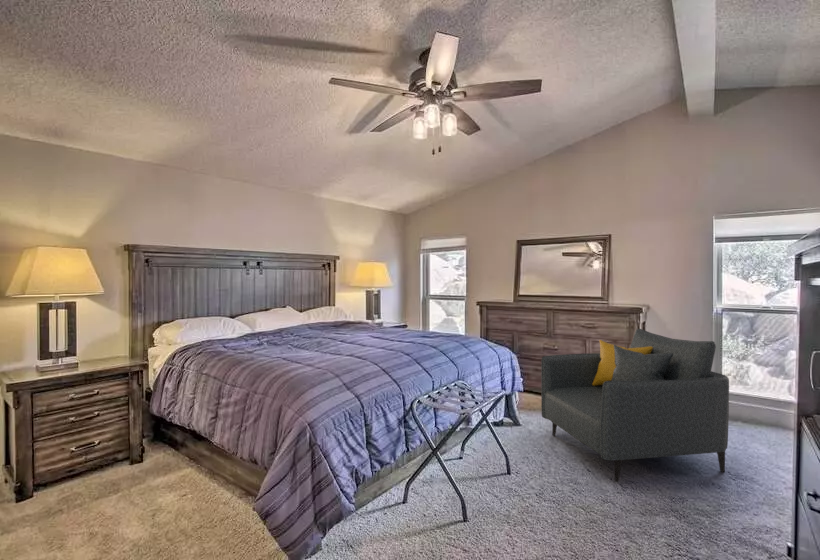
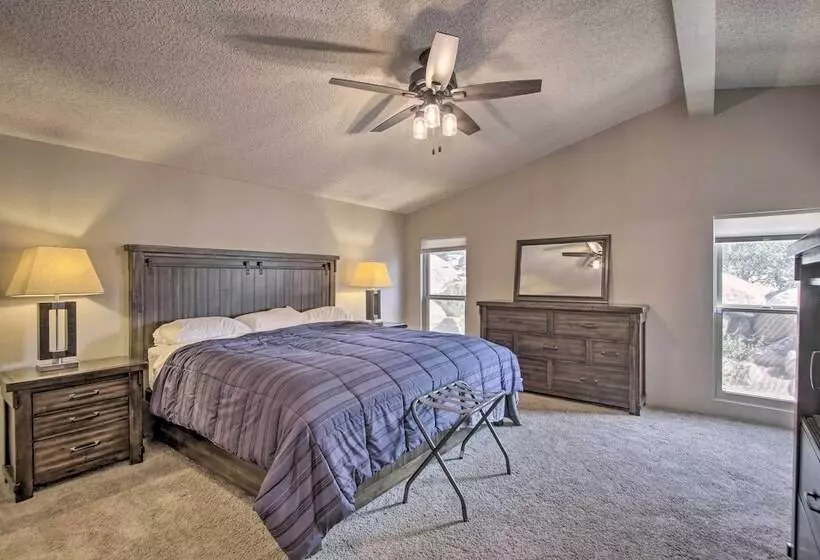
- armchair [540,328,730,483]
